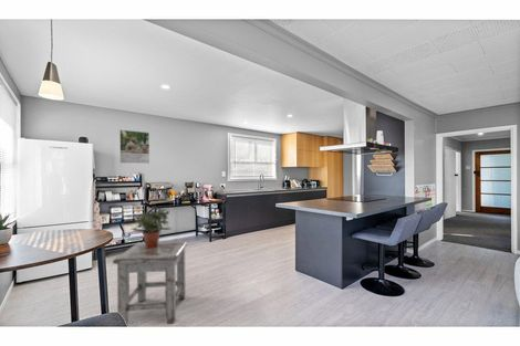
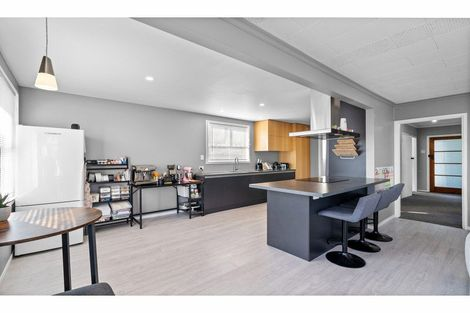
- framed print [118,129,150,165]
- potted plant [131,207,173,249]
- stool [112,240,189,325]
